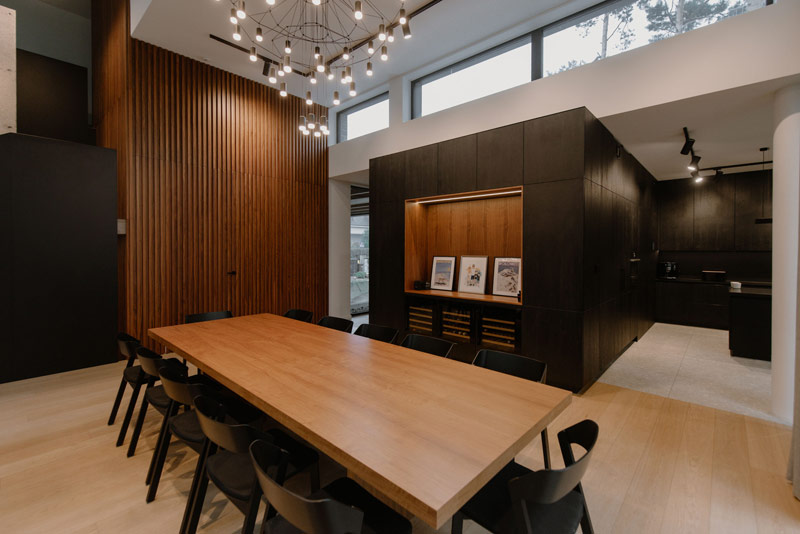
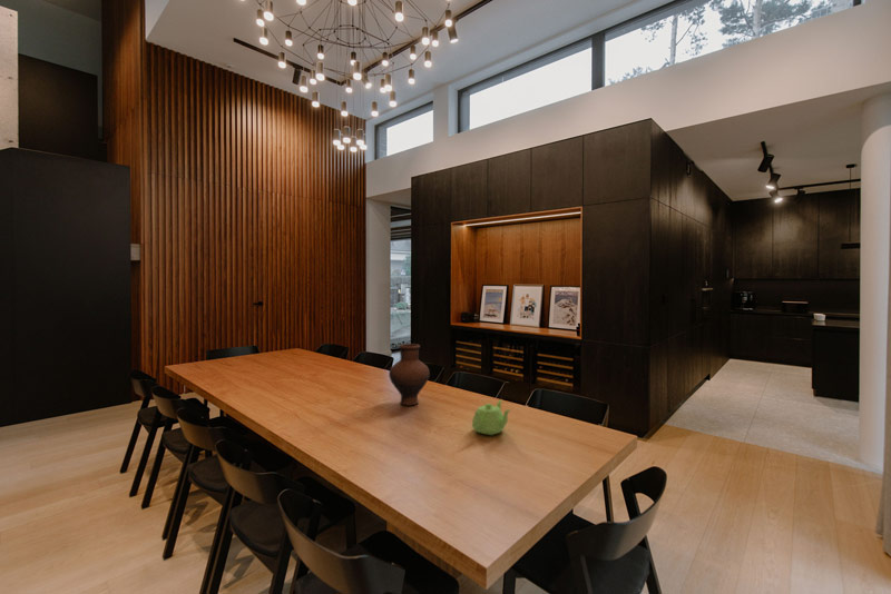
+ vase [388,343,431,406]
+ teapot [471,398,512,436]
